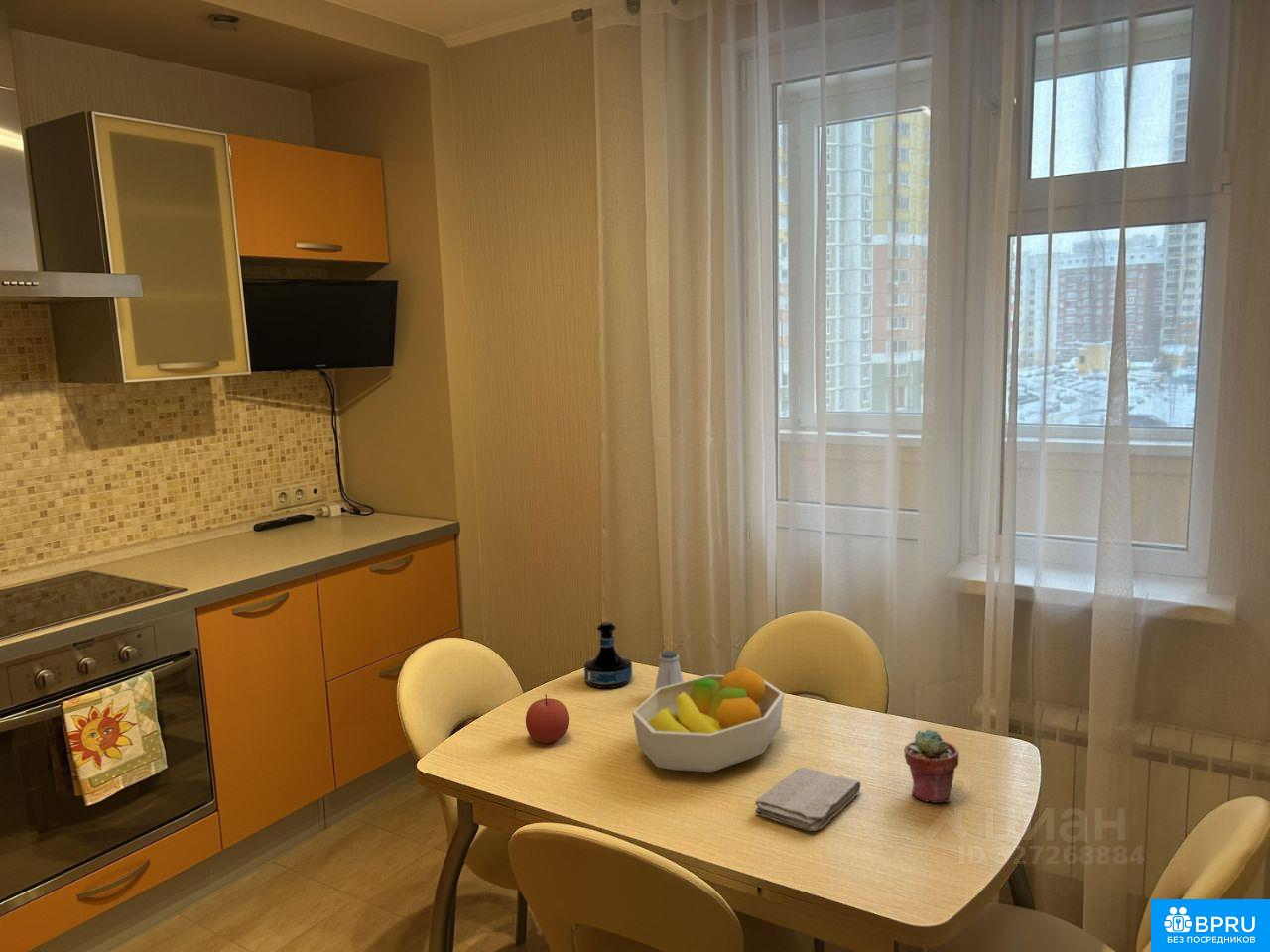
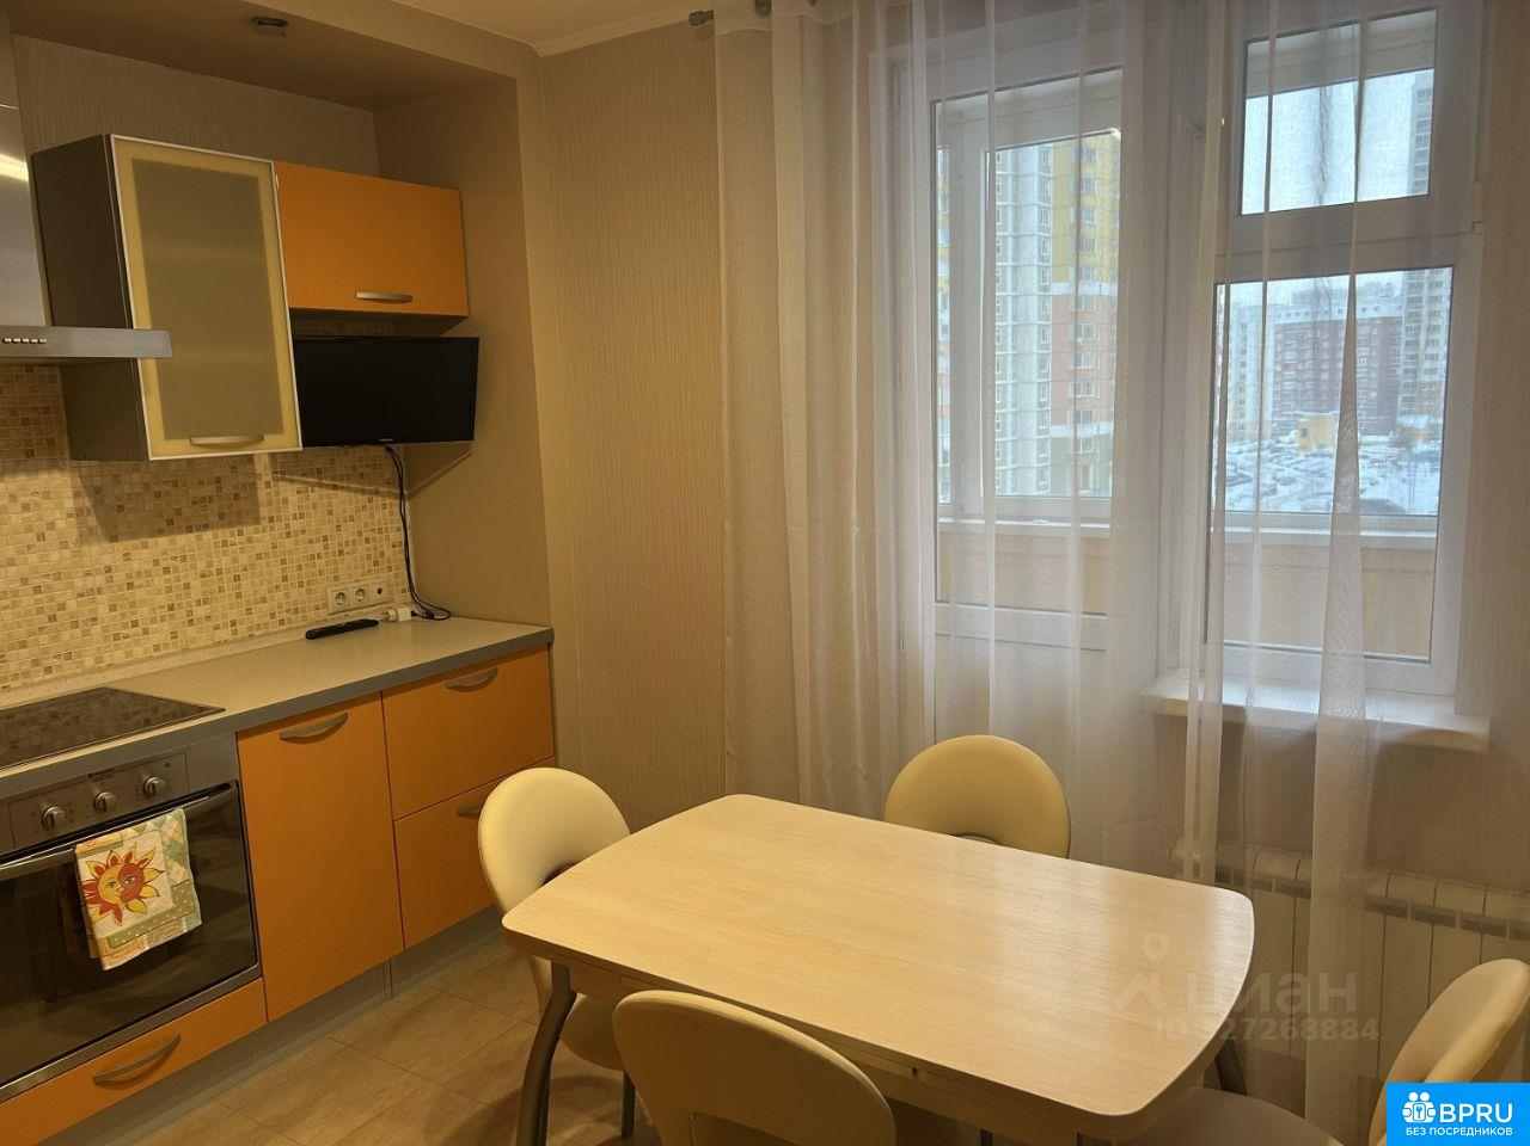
- fruit bowl [631,665,785,773]
- apple [525,693,570,744]
- saltshaker [654,650,684,691]
- tequila bottle [583,621,633,689]
- washcloth [754,766,862,832]
- potted succulent [903,728,960,804]
